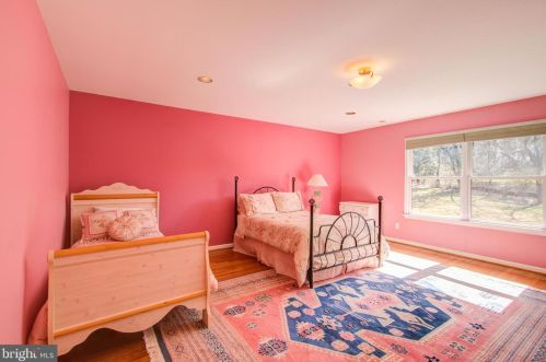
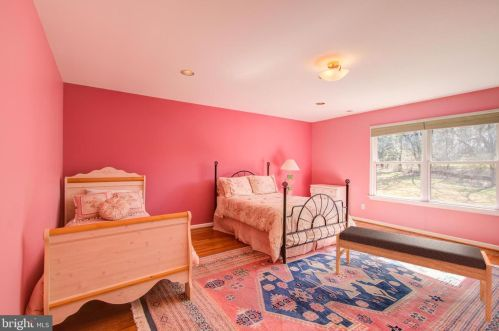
+ bench [335,225,493,324]
